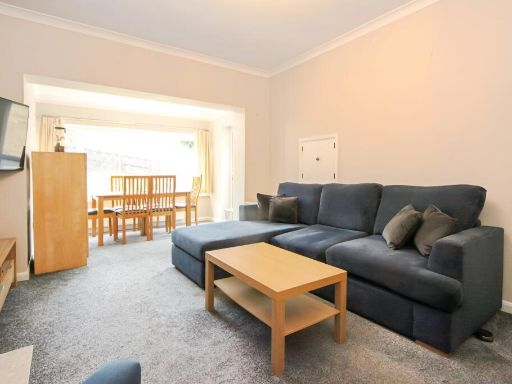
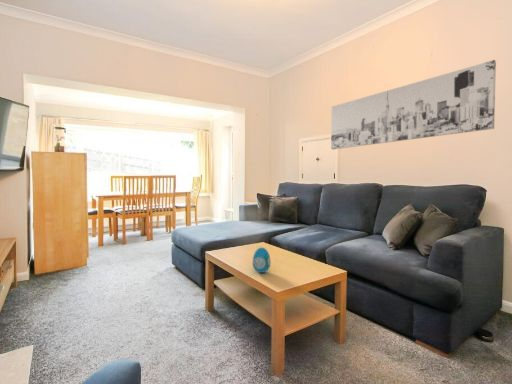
+ wall art [330,59,497,150]
+ decorative egg [252,246,272,274]
